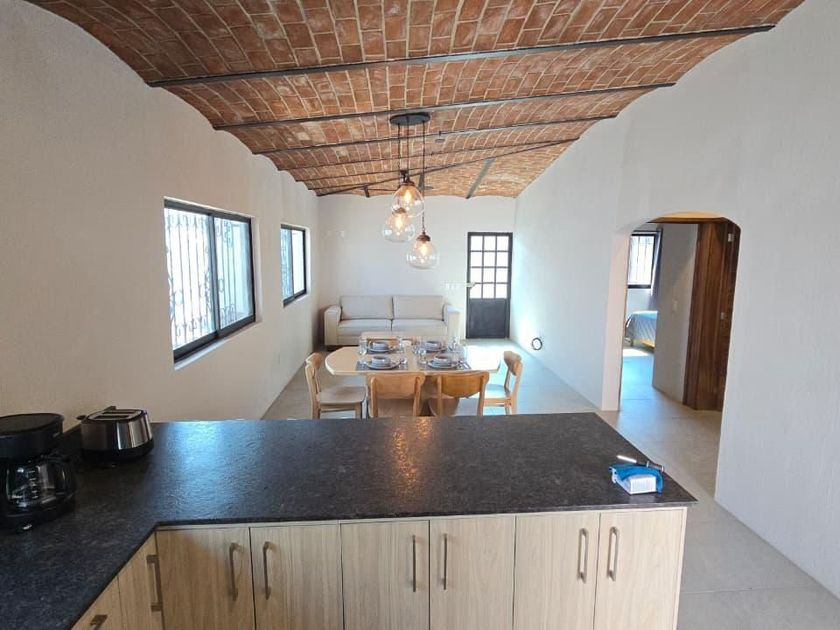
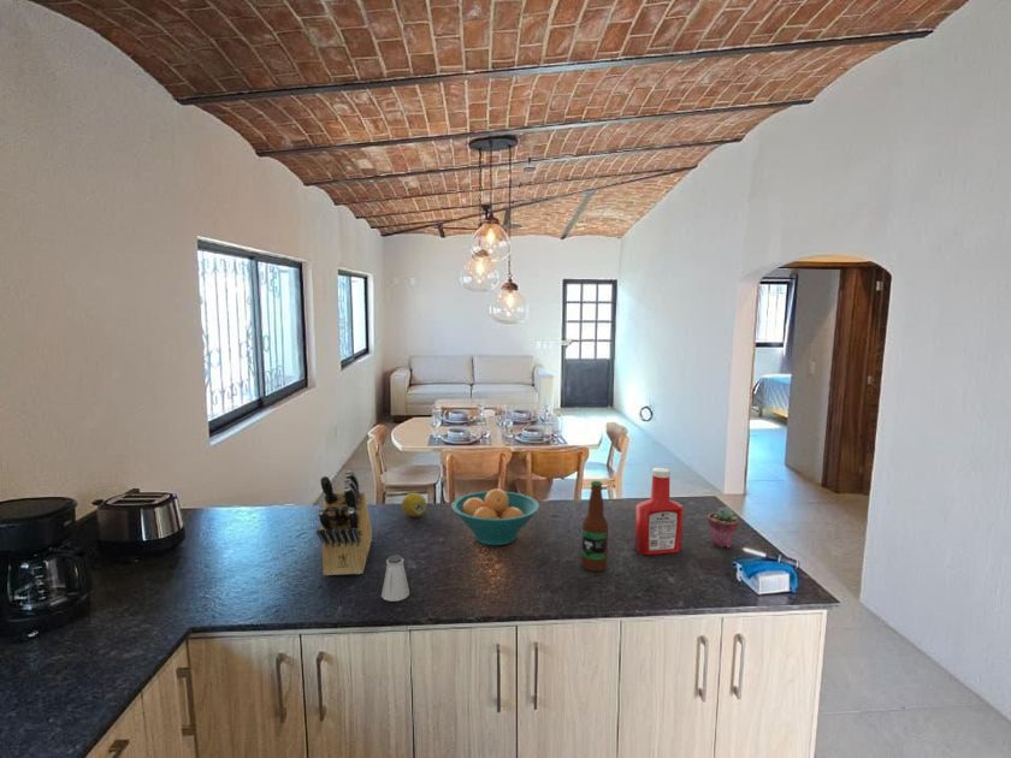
+ knife block [315,469,373,576]
+ fruit bowl [450,487,540,546]
+ saltshaker [380,553,410,603]
+ potted succulent [706,505,740,549]
+ fruit [401,492,428,517]
+ soap bottle [633,467,685,556]
+ bottle [580,480,609,573]
